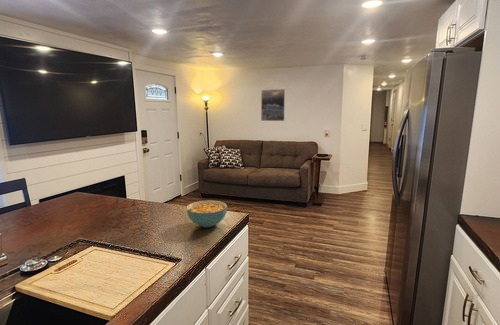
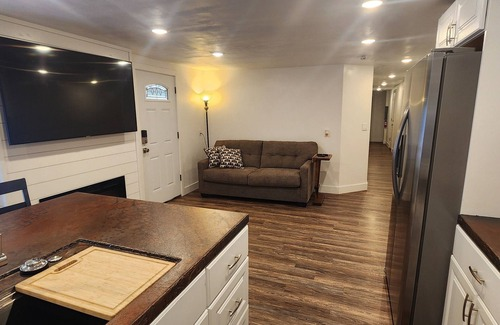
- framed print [260,88,286,122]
- cereal bowl [186,199,228,229]
